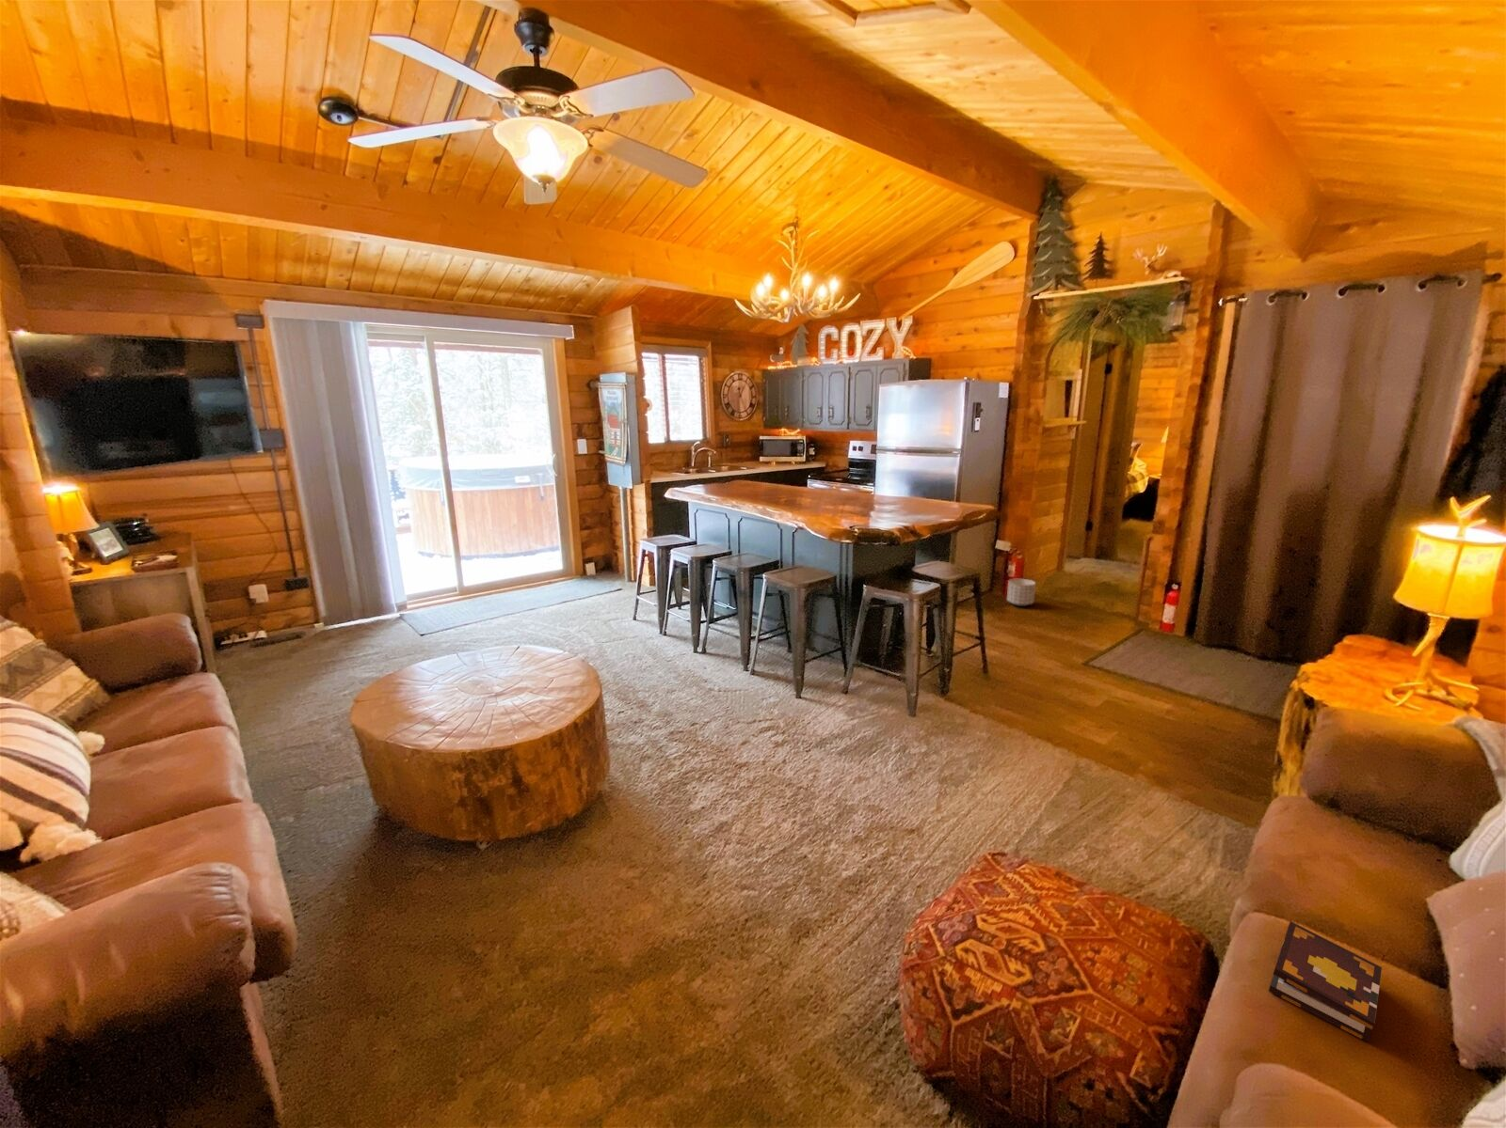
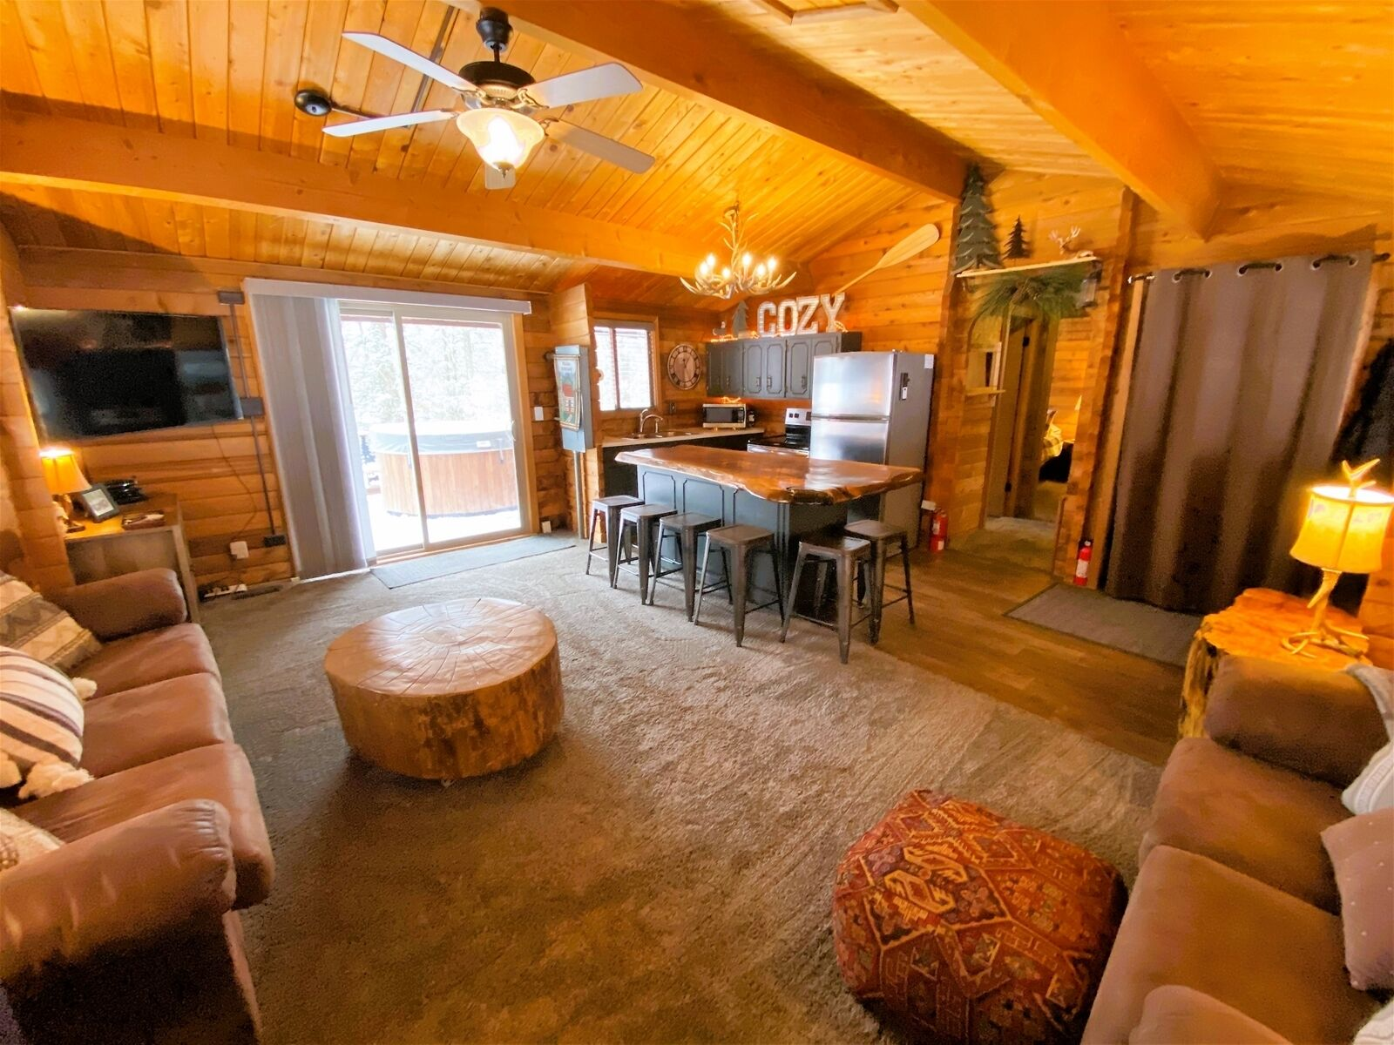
- planter [1007,578,1036,607]
- book [1268,921,1383,1044]
